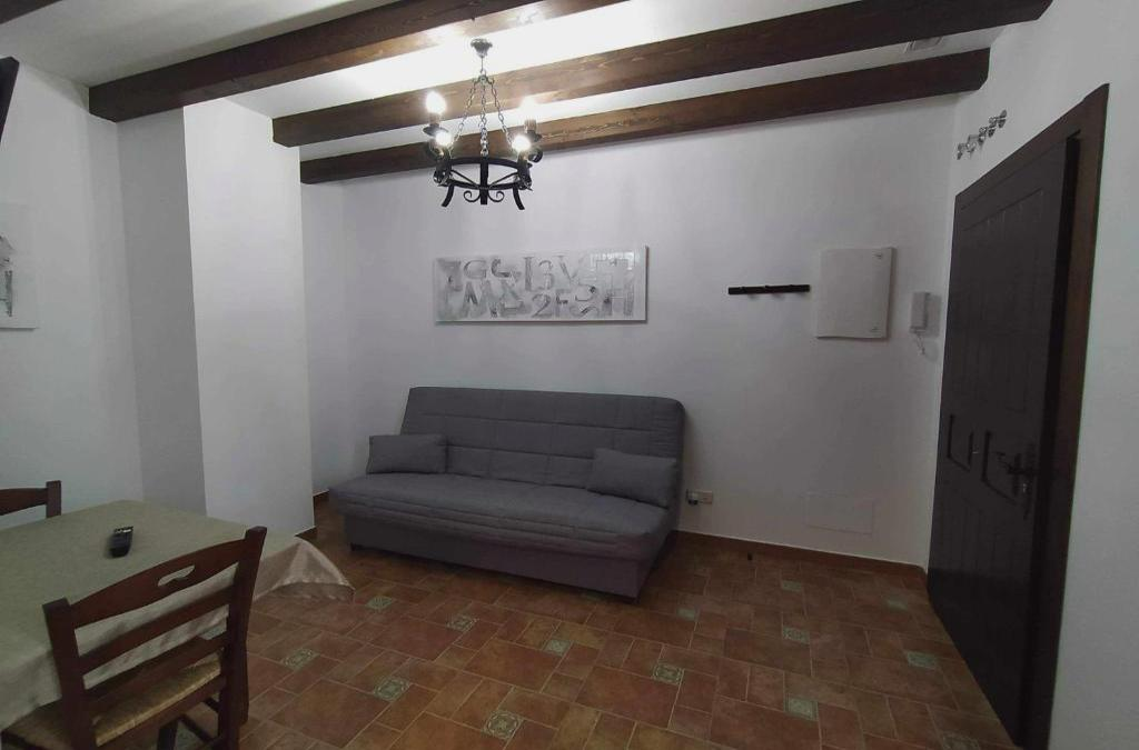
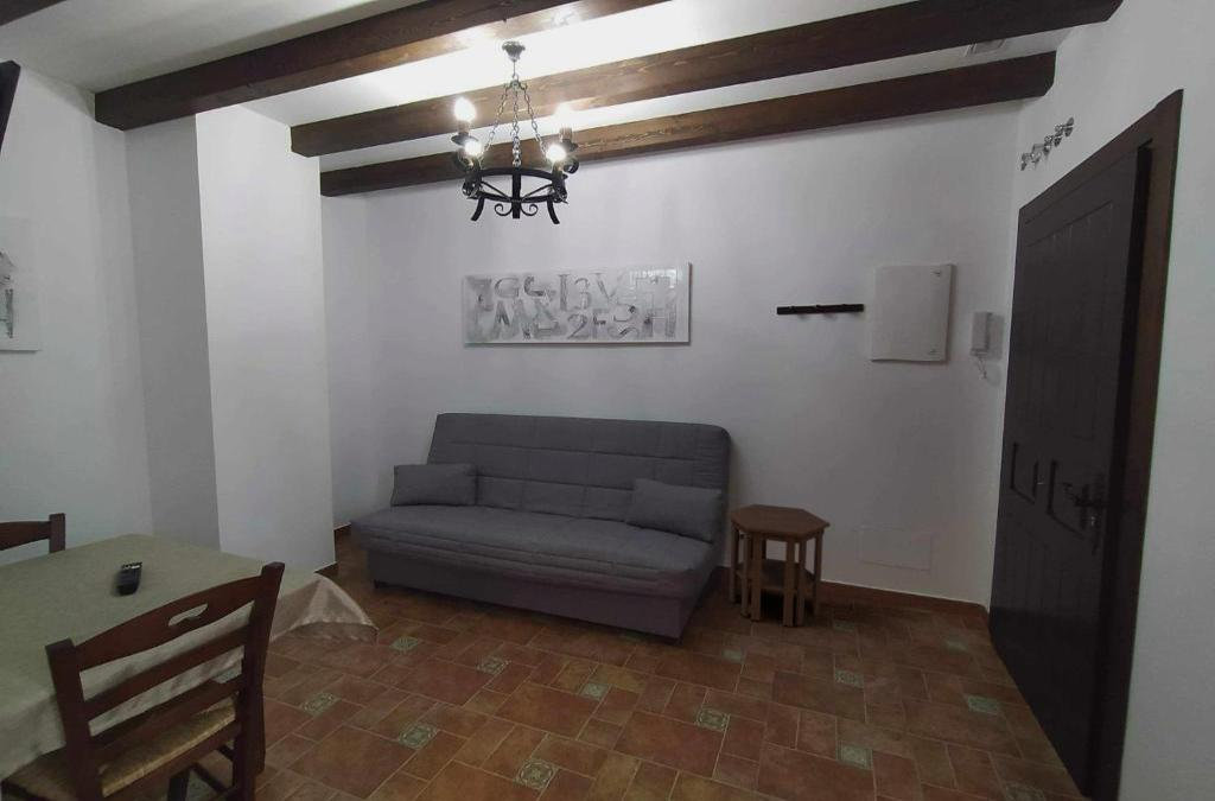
+ side table [725,503,832,628]
